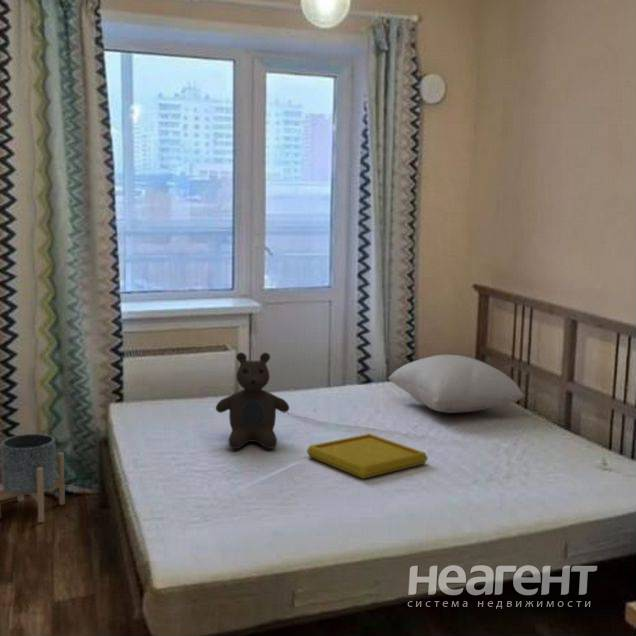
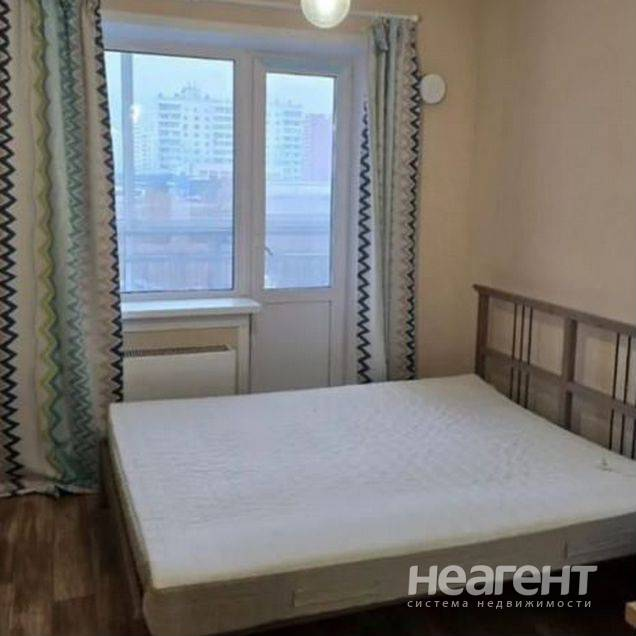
- teddy bear [215,351,290,450]
- serving tray [306,433,429,480]
- pillow [387,354,526,414]
- planter [0,433,66,524]
